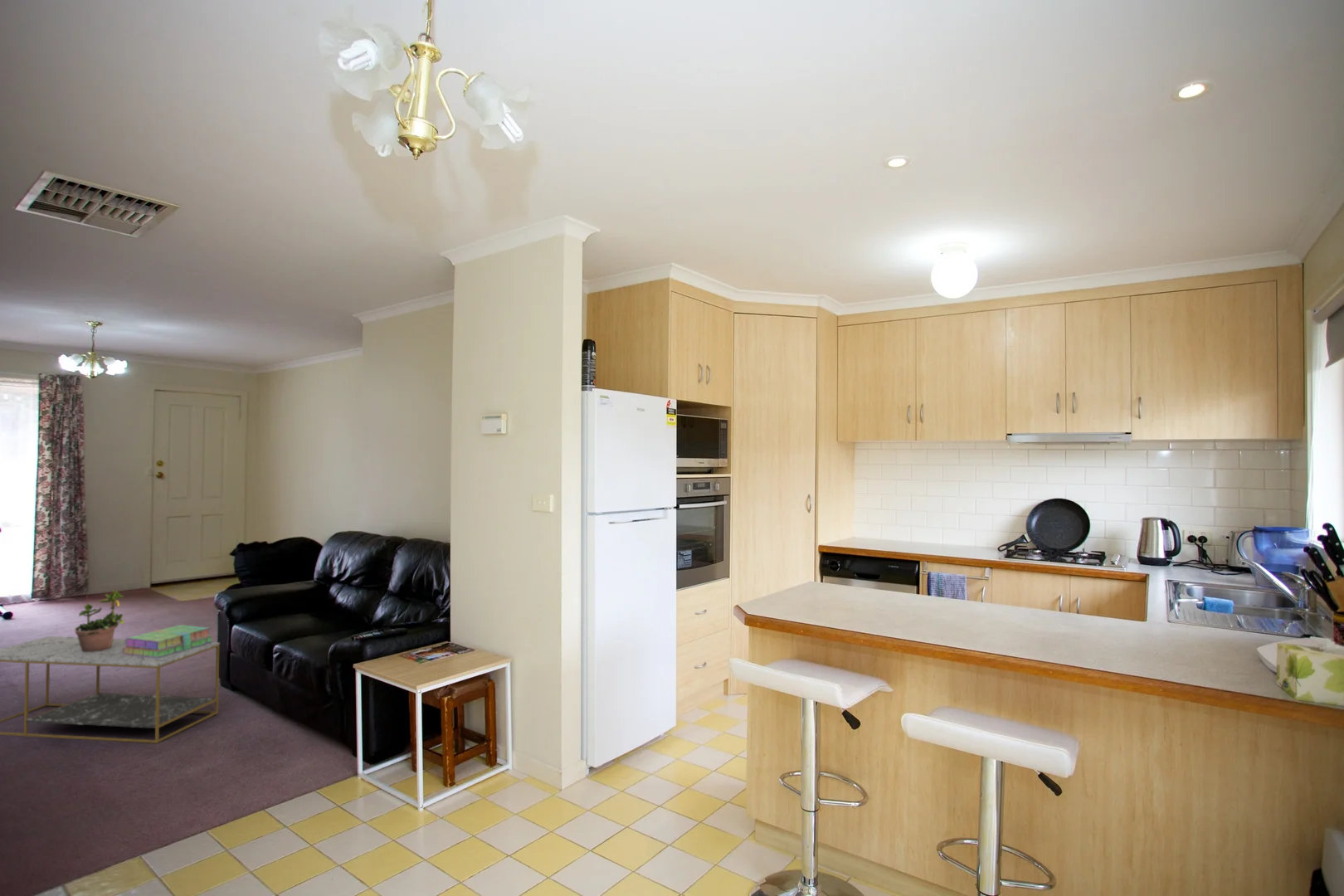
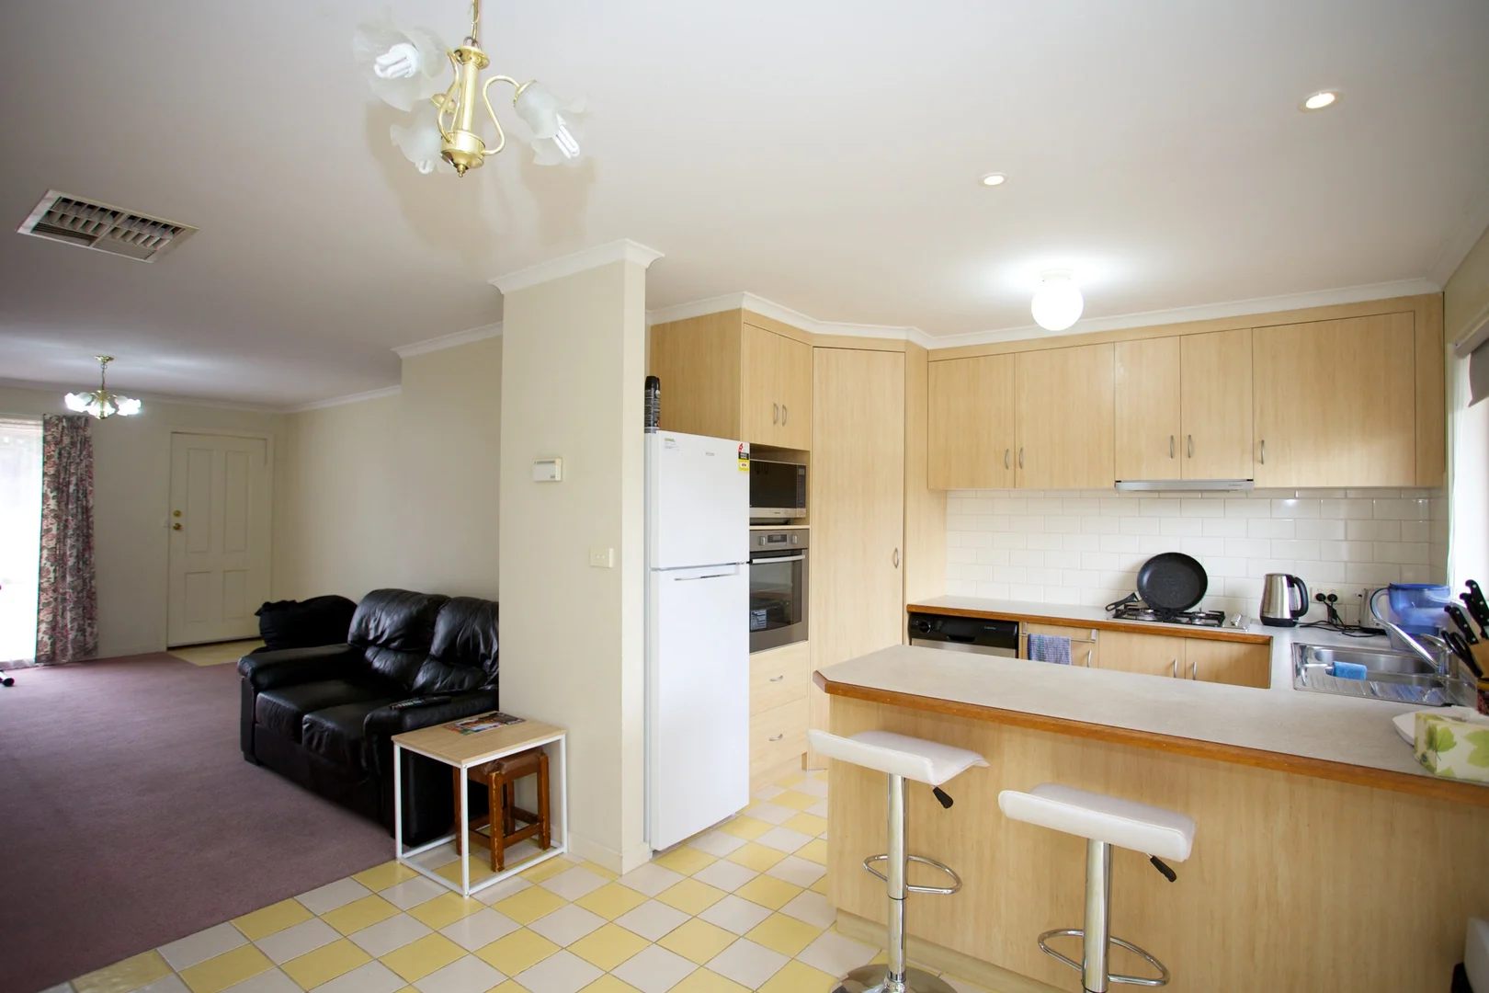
- coffee table [0,635,221,744]
- stack of books [122,624,214,658]
- potted plant [73,590,126,652]
